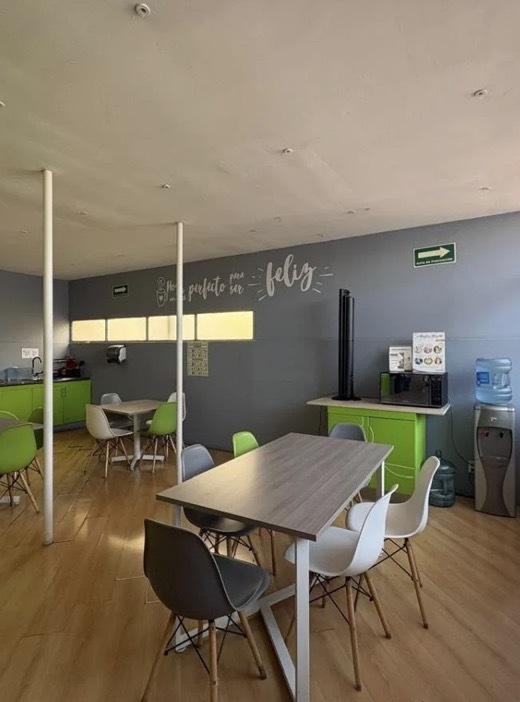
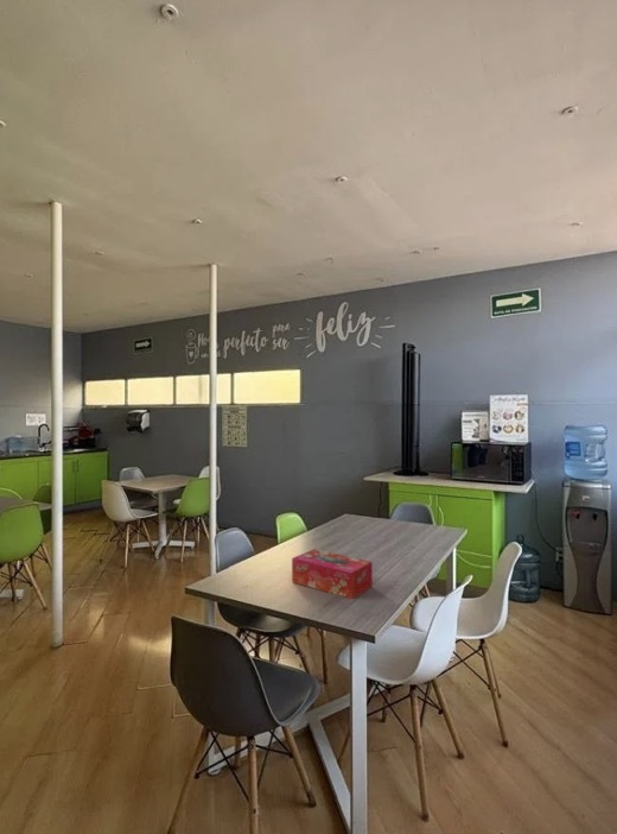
+ tissue box [291,549,374,600]
